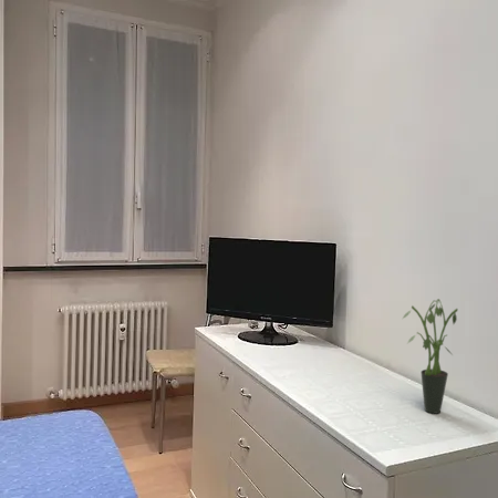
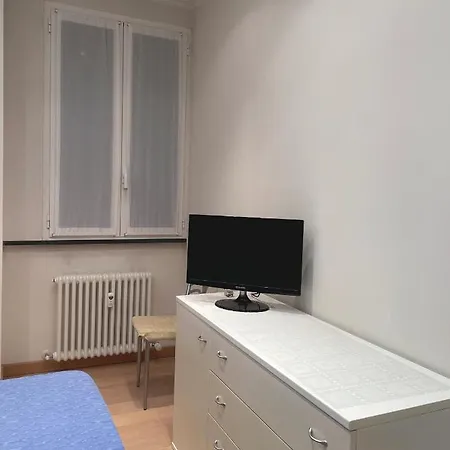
- potted plant [402,298,459,415]
